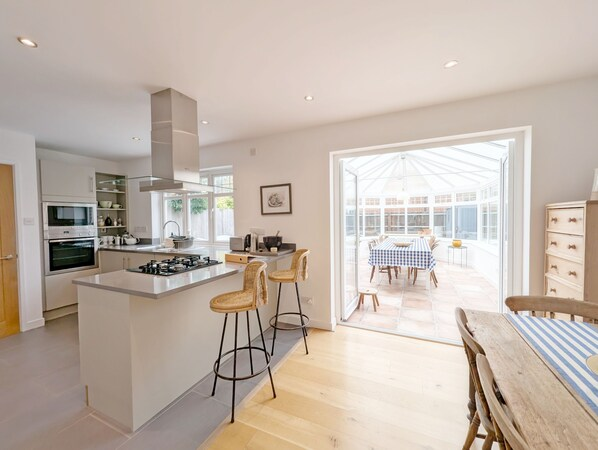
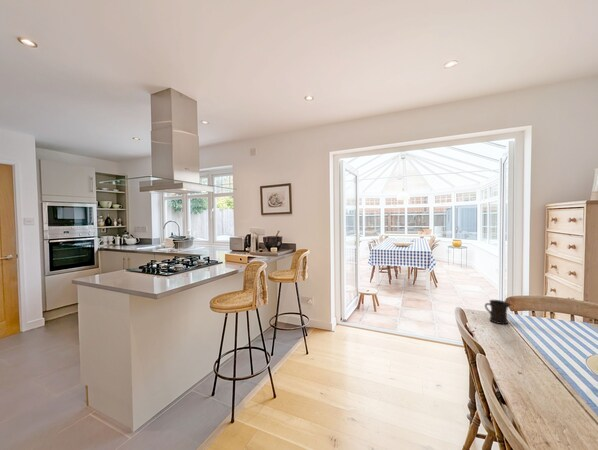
+ mug [484,299,512,325]
